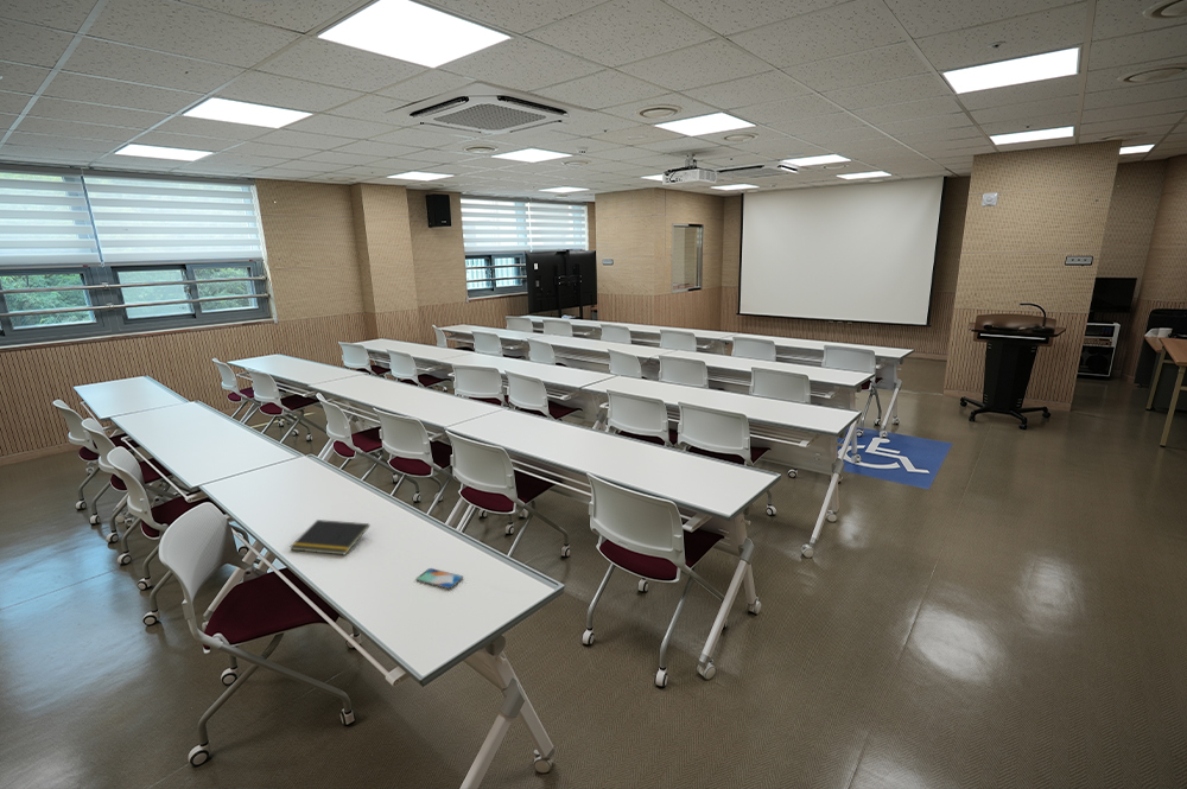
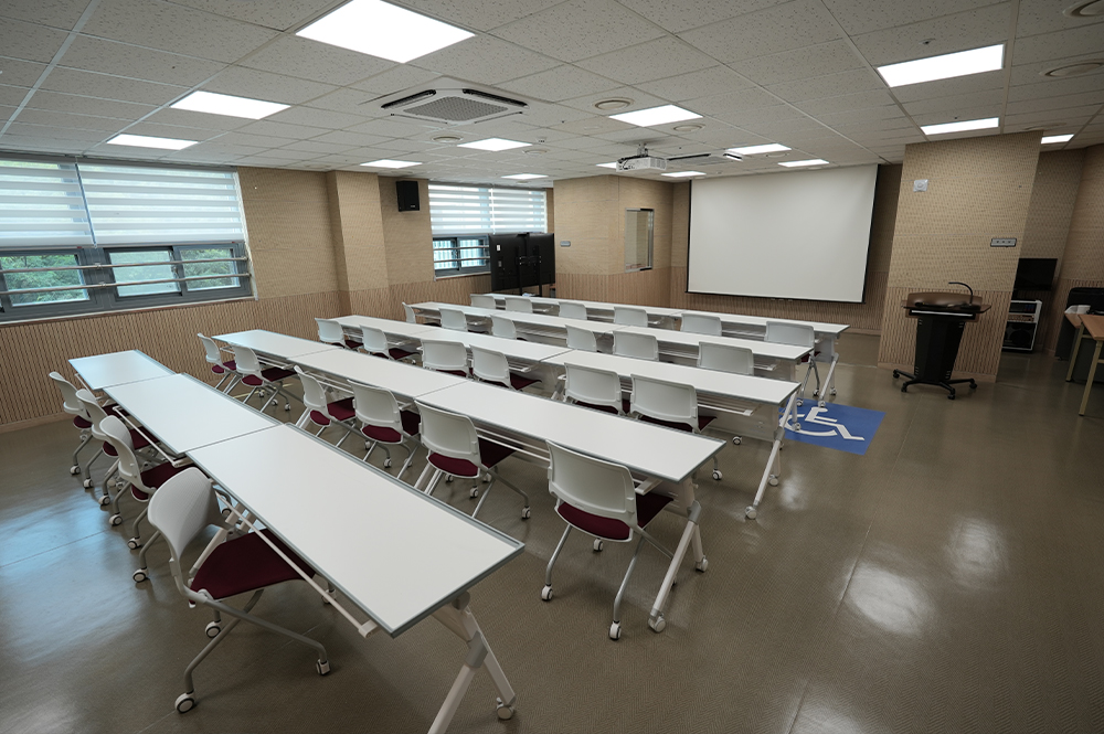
- notepad [290,518,372,555]
- smartphone [414,567,464,590]
